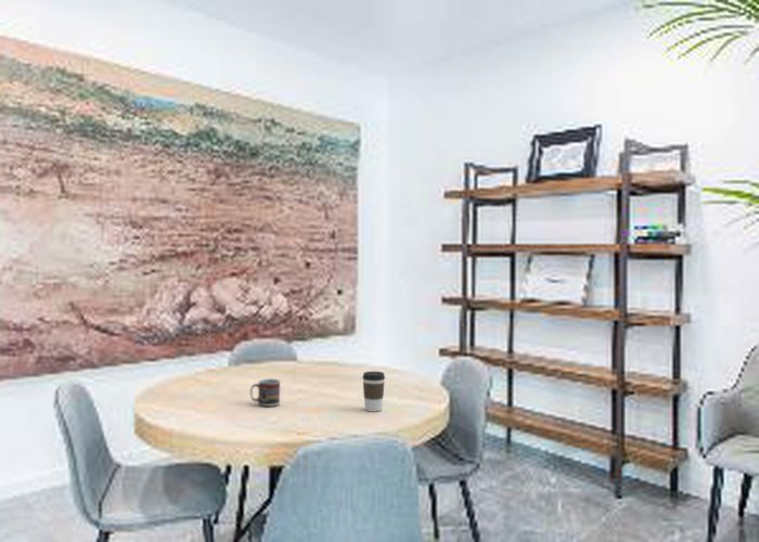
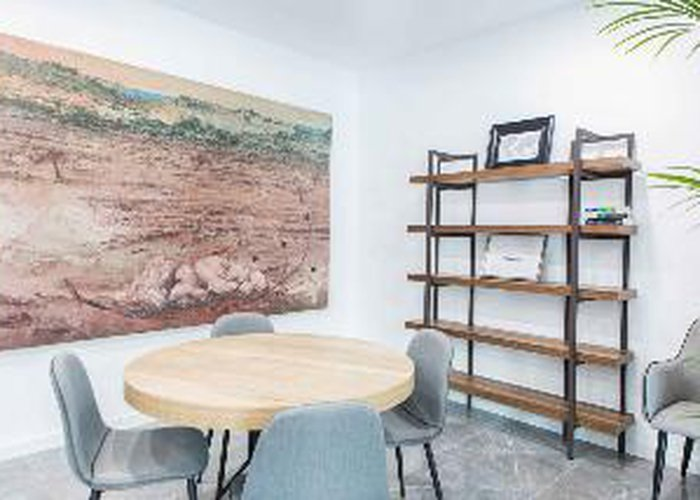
- cup [249,377,281,408]
- coffee cup [361,371,386,413]
